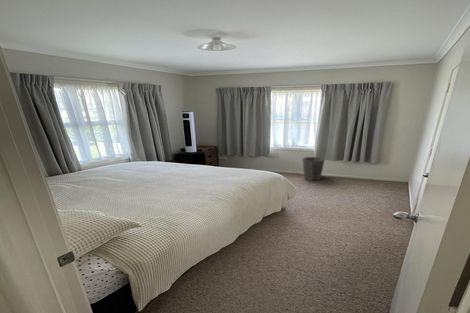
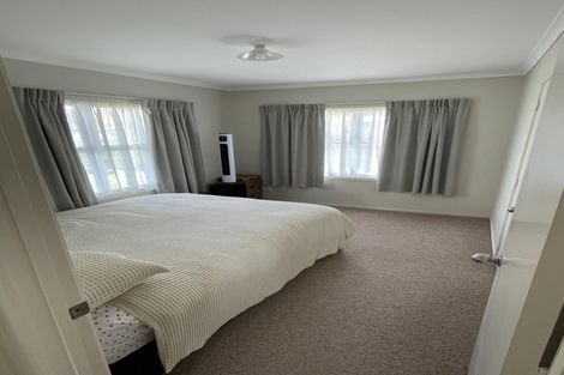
- waste bin [301,156,326,182]
